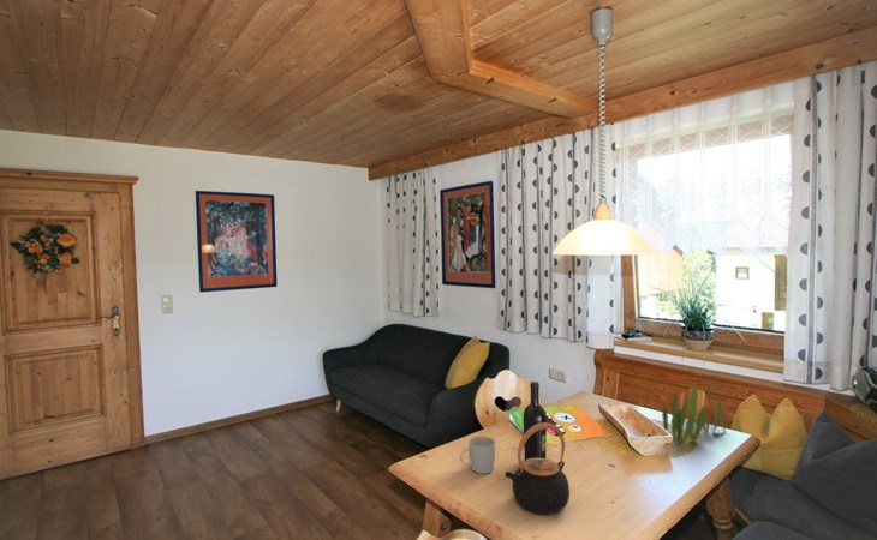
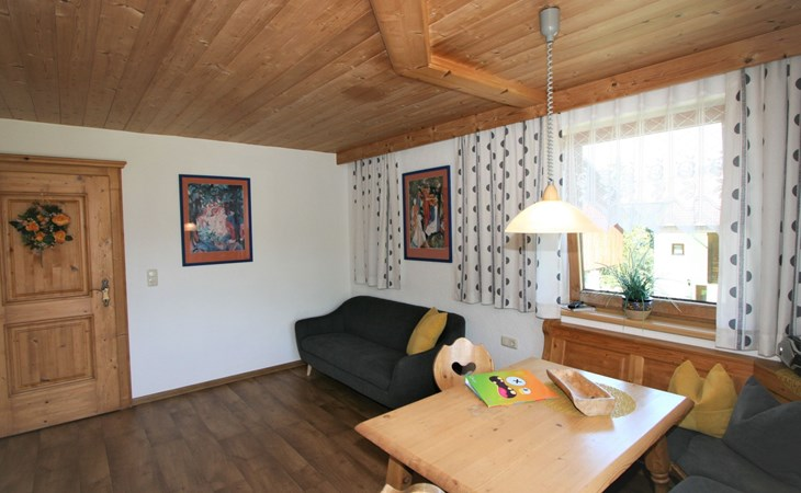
- wine bottle [521,380,548,461]
- plant [661,376,727,445]
- teapot [503,421,571,516]
- mug [459,436,496,475]
